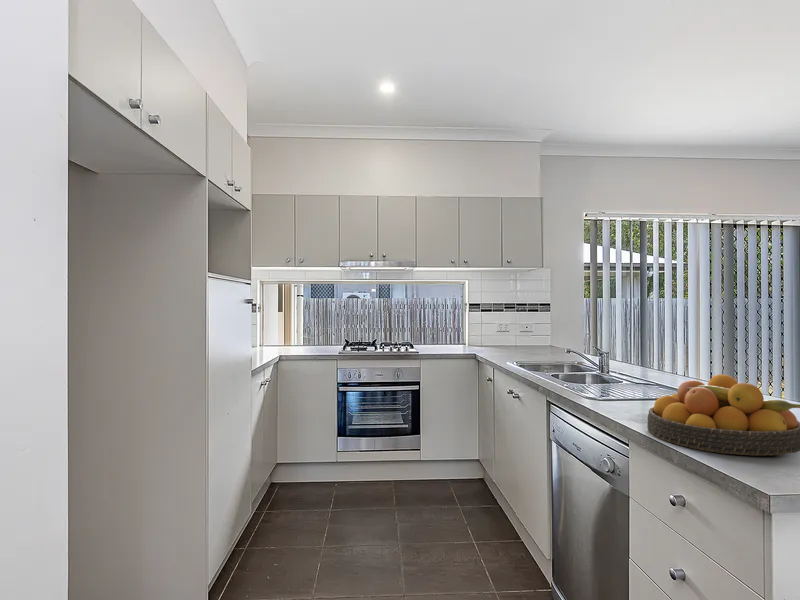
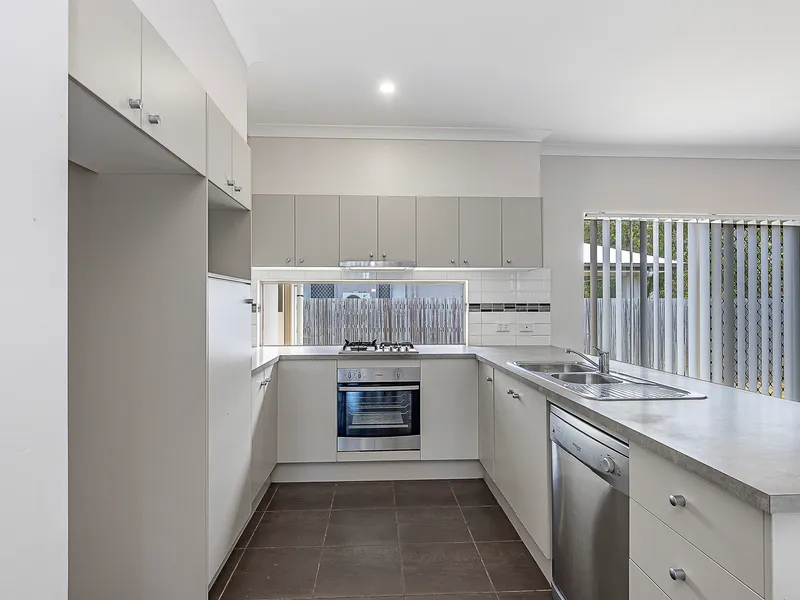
- fruit bowl [646,373,800,456]
